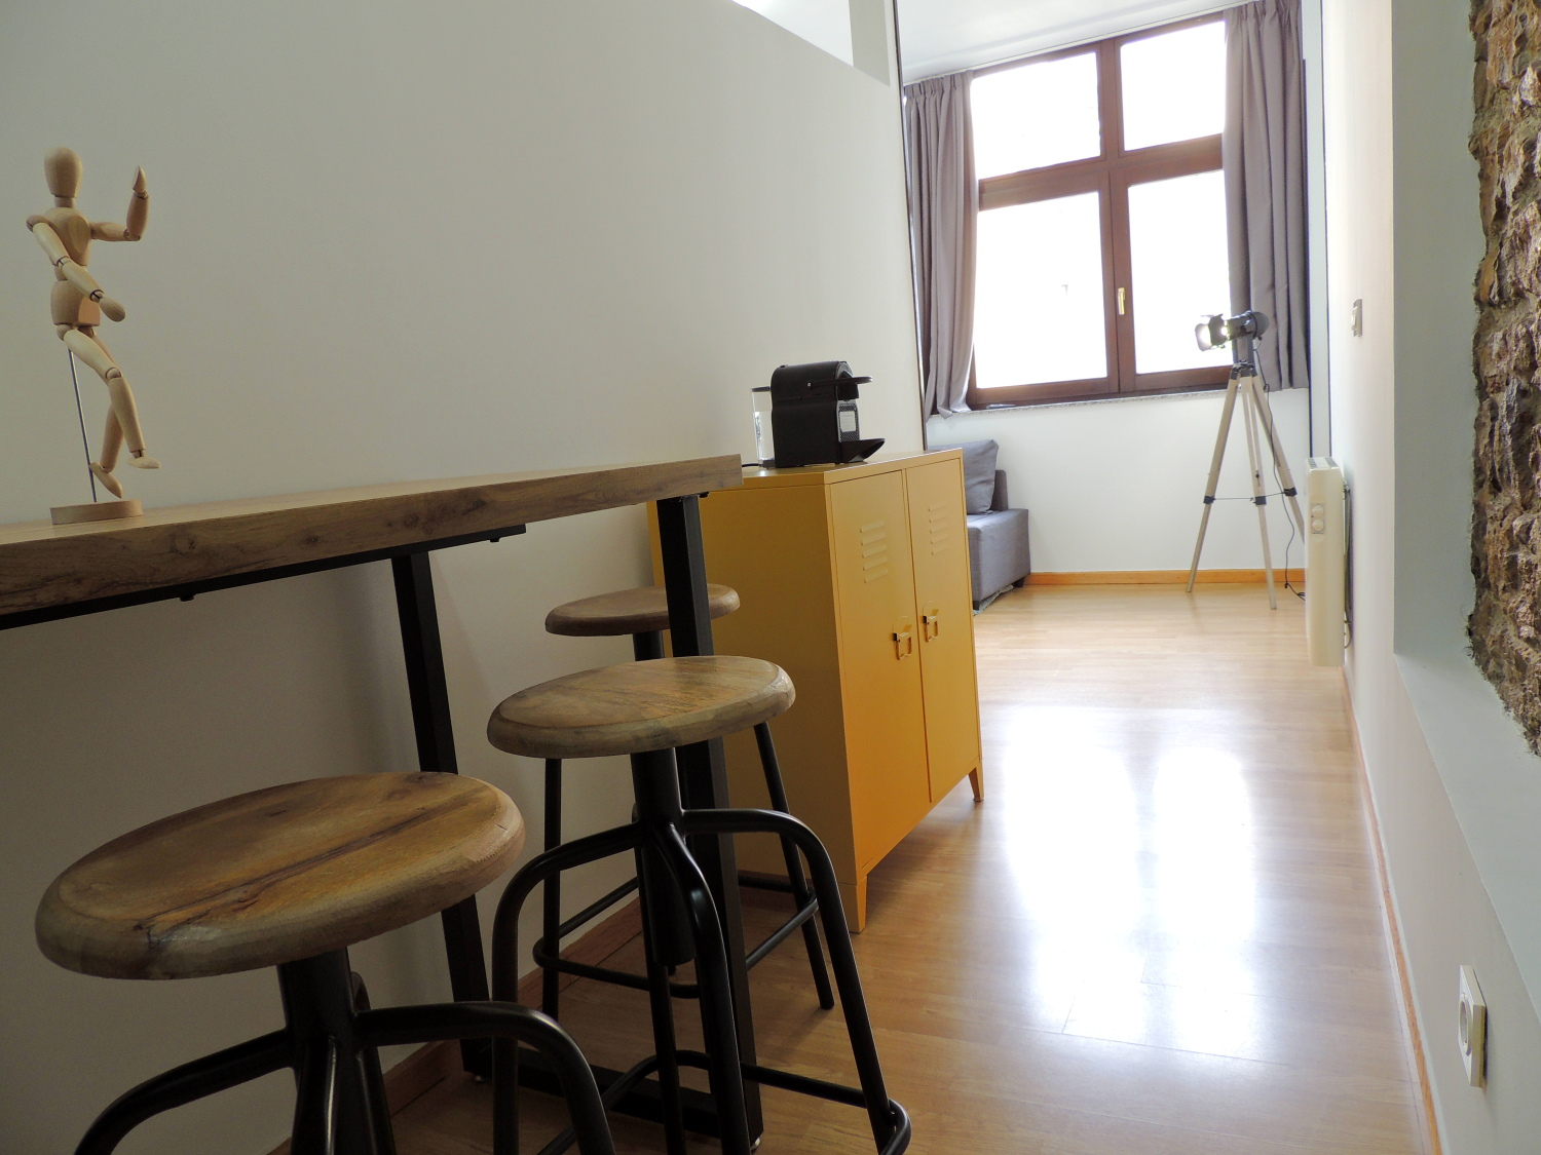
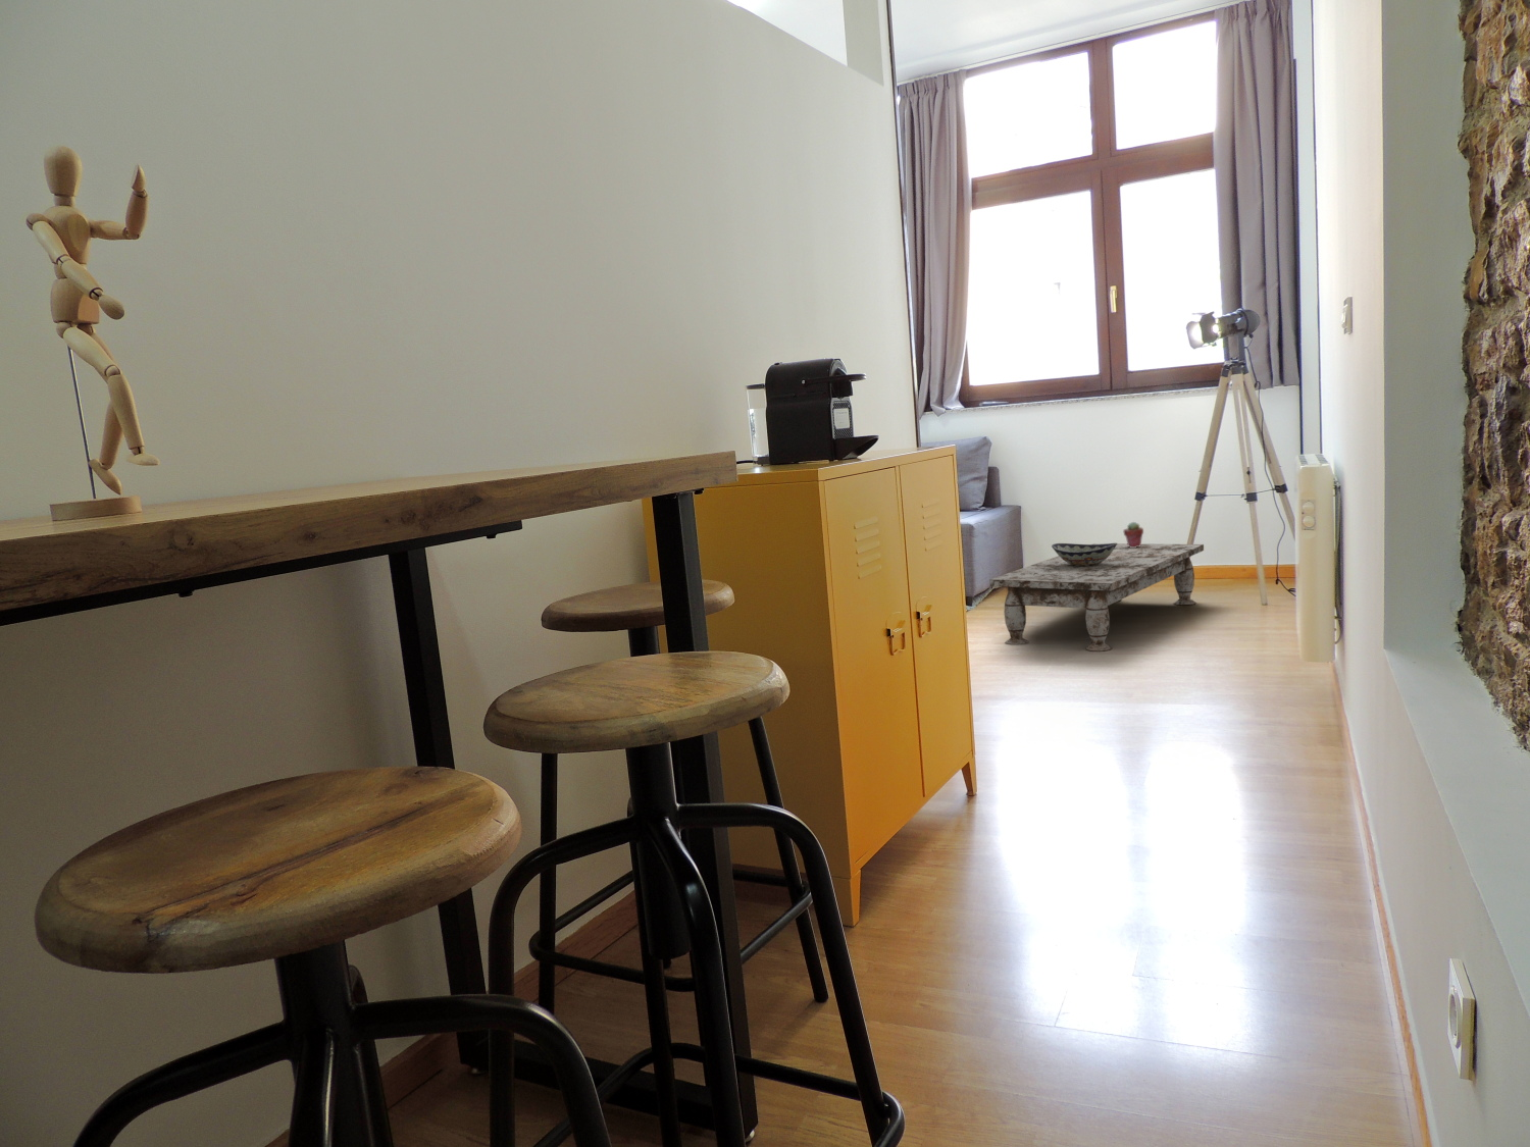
+ decorative bowl [1051,542,1118,566]
+ coffee table [988,542,1205,653]
+ potted succulent [1122,520,1144,547]
